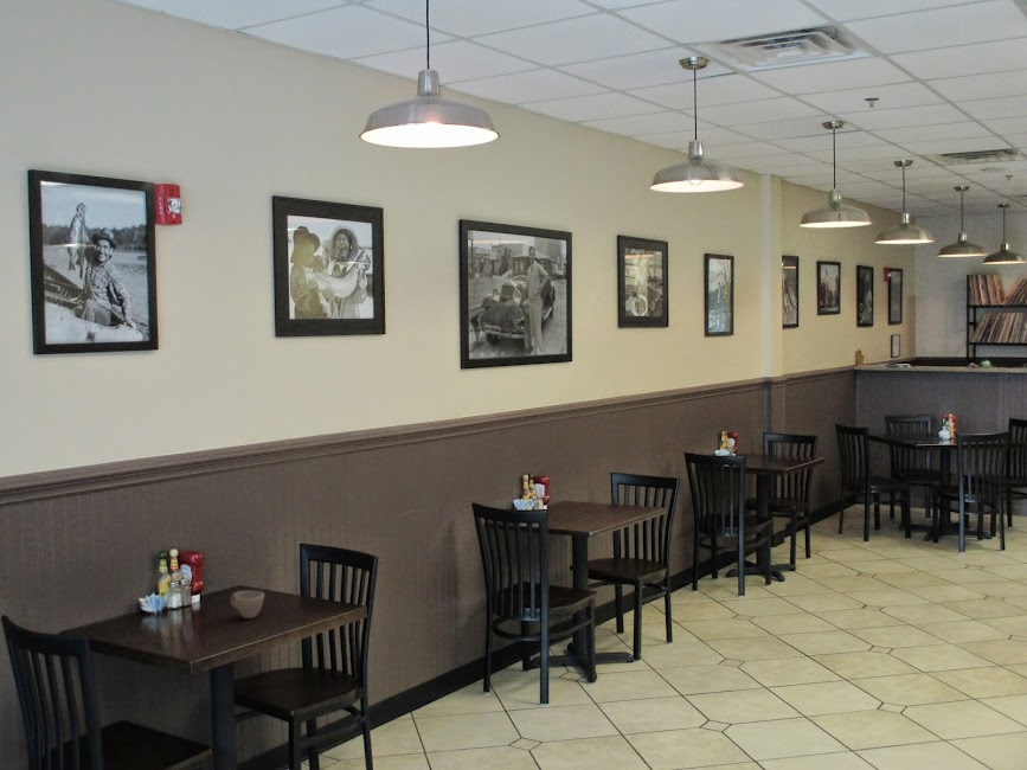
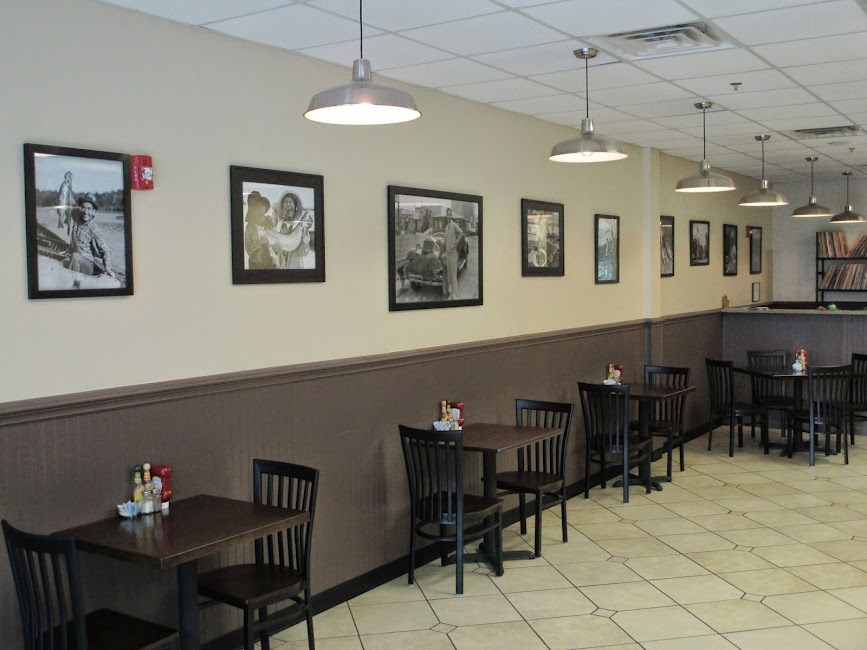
- cup [230,590,265,620]
